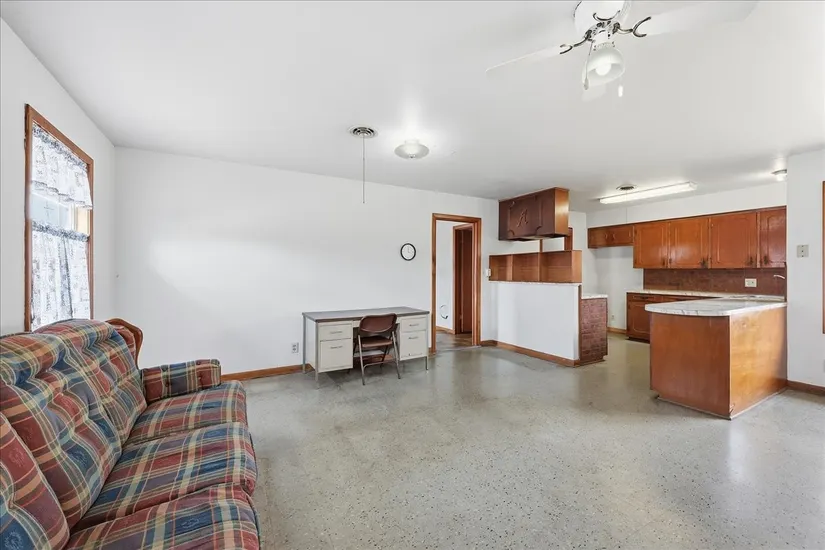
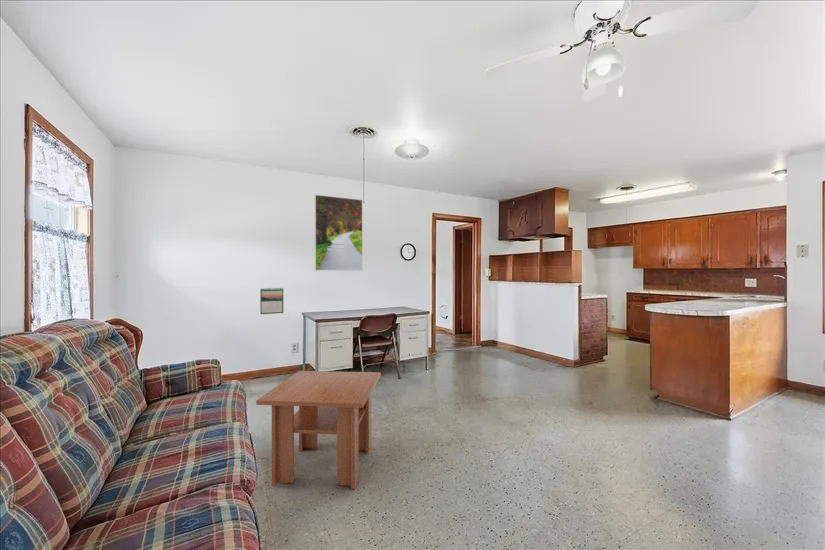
+ calendar [259,287,284,315]
+ coffee table [255,370,382,490]
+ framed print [314,194,364,272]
